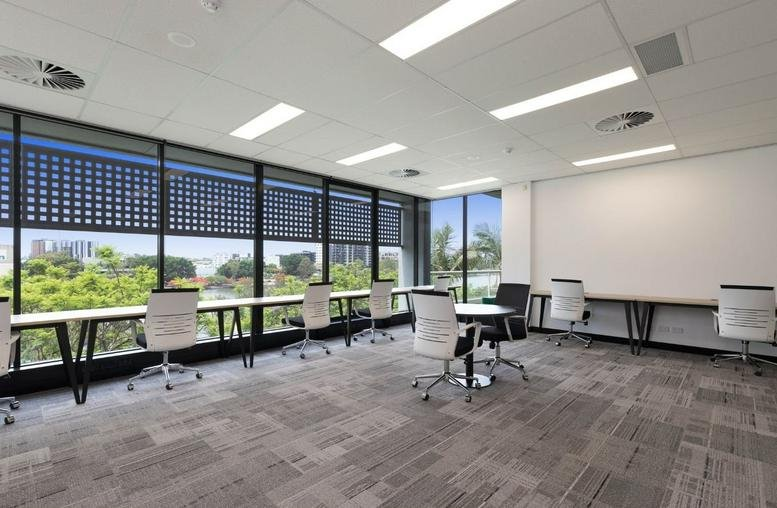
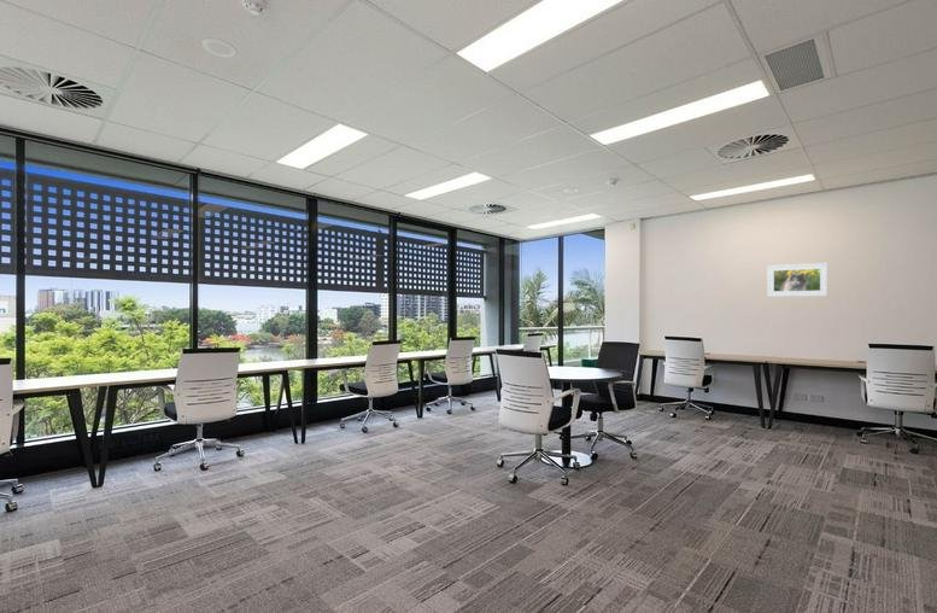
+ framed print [767,262,828,298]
